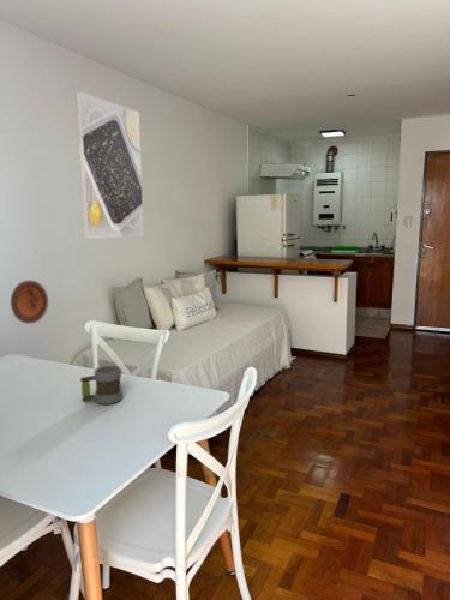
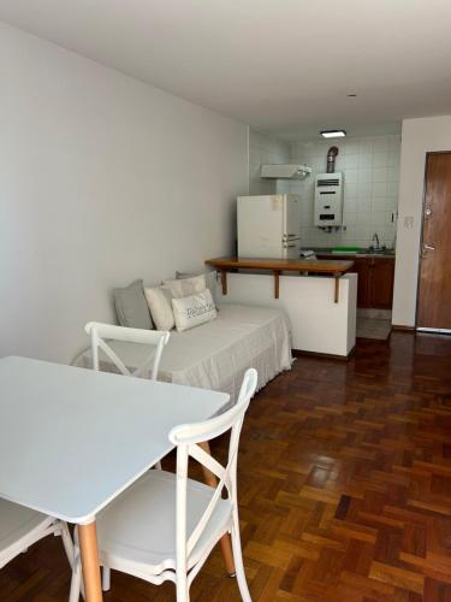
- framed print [74,90,145,240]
- mug [79,365,124,406]
- decorative plate [10,280,49,325]
